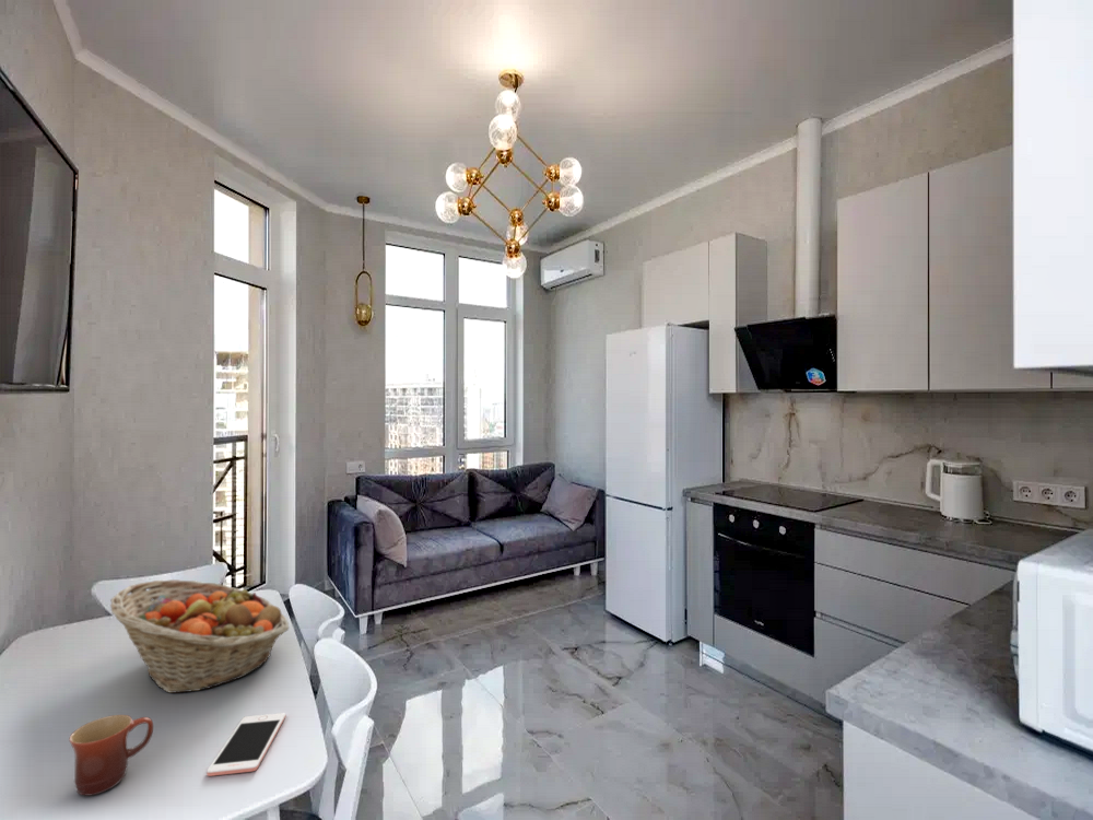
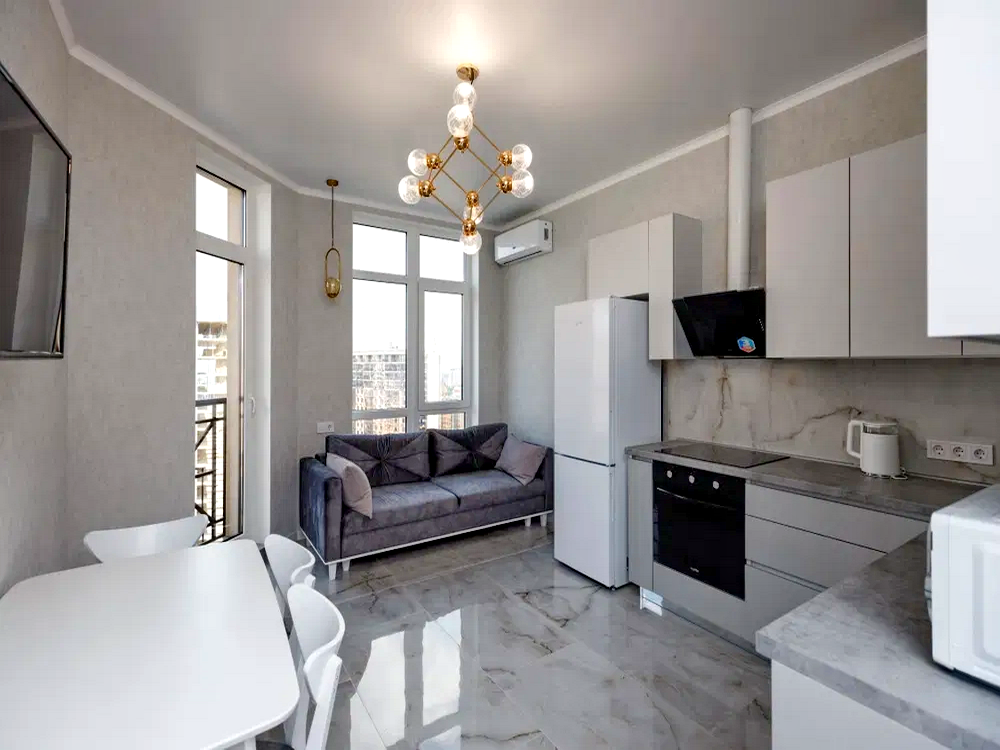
- mug [68,714,154,797]
- cell phone [205,712,286,777]
- fruit basket [109,578,290,694]
